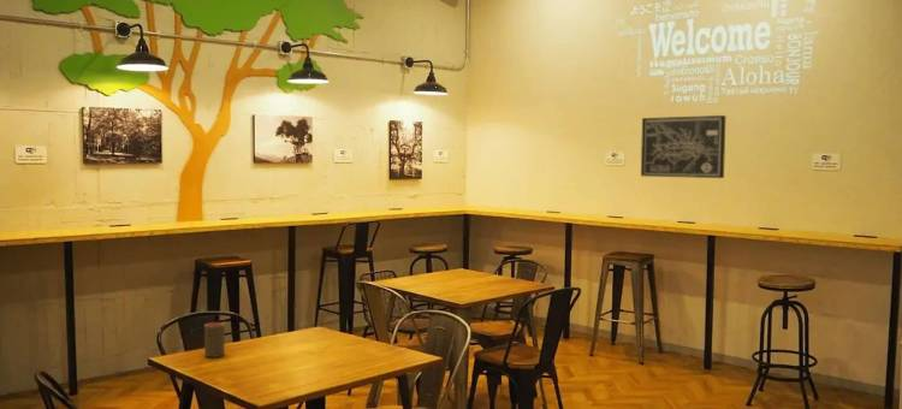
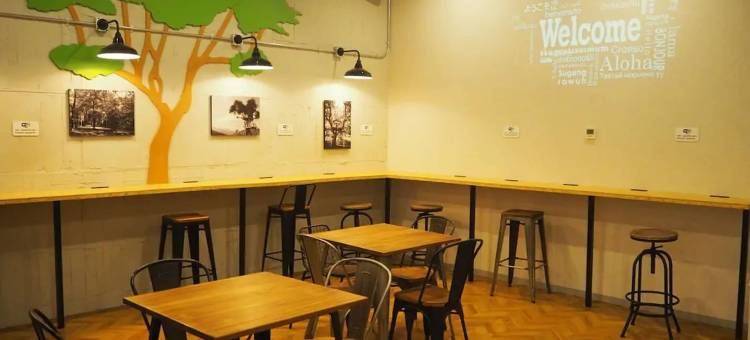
- cup [203,321,226,358]
- wall art [640,114,726,179]
